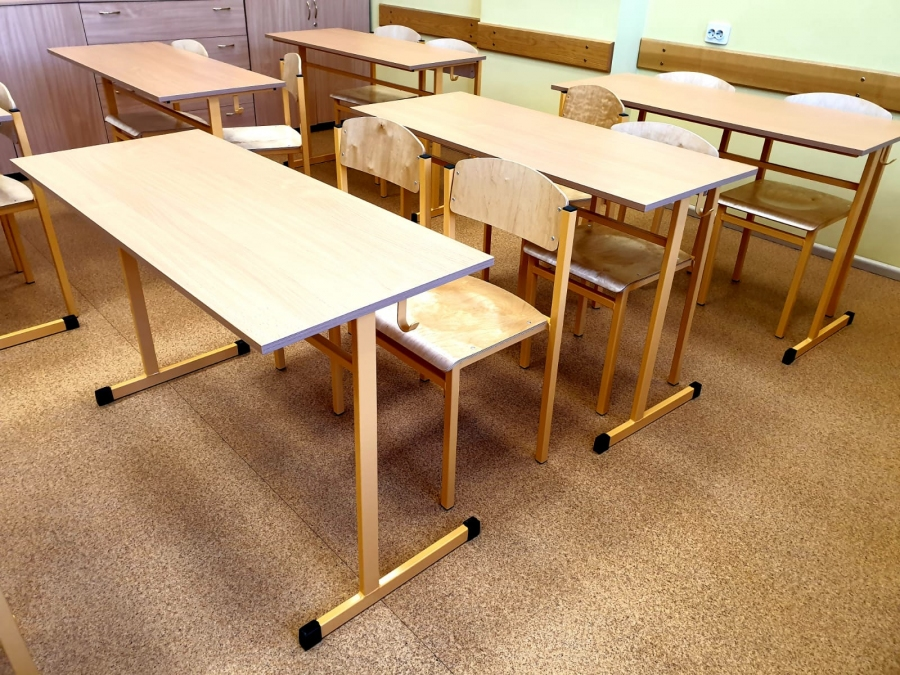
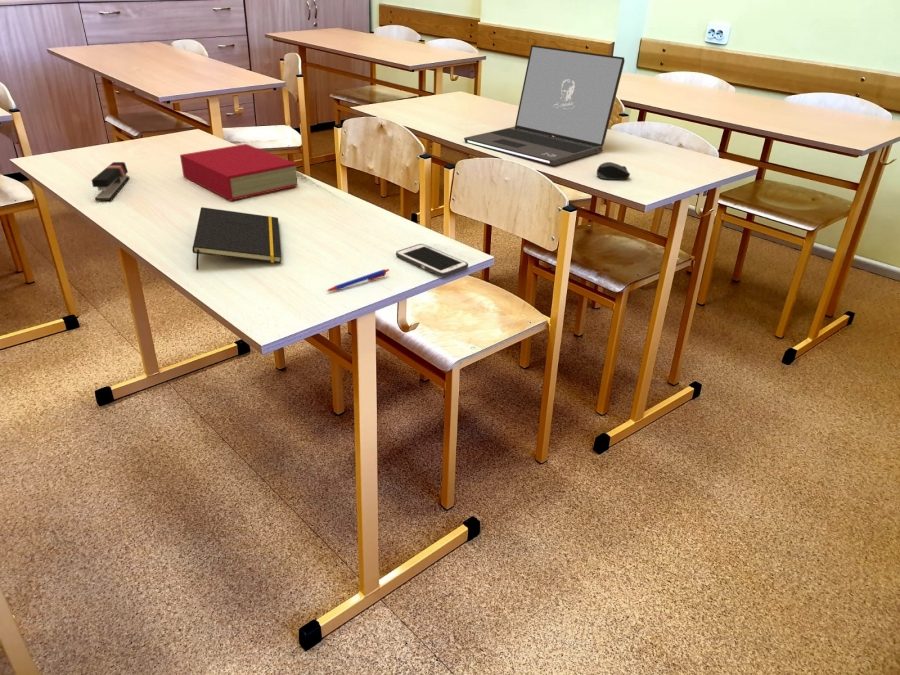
+ computer mouse [596,161,631,180]
+ stapler [91,161,130,202]
+ pen [326,268,390,292]
+ laptop [463,44,626,166]
+ cell phone [395,243,469,278]
+ book [179,143,299,202]
+ notepad [191,206,282,271]
